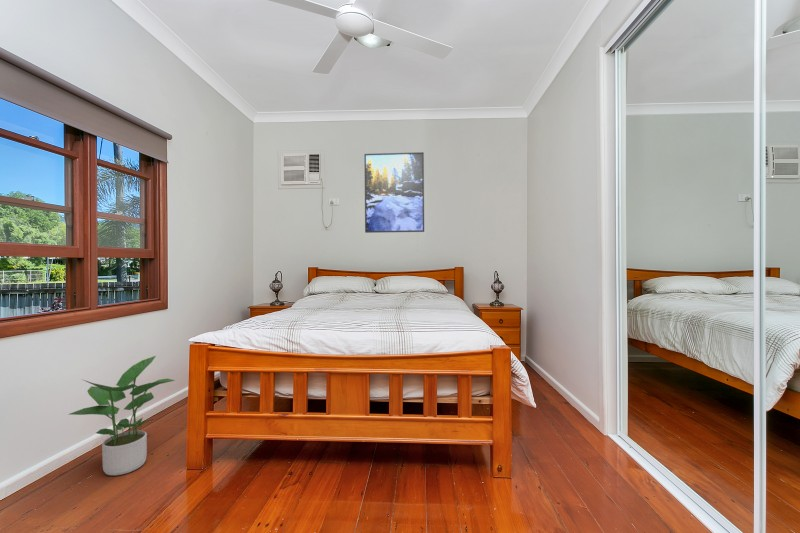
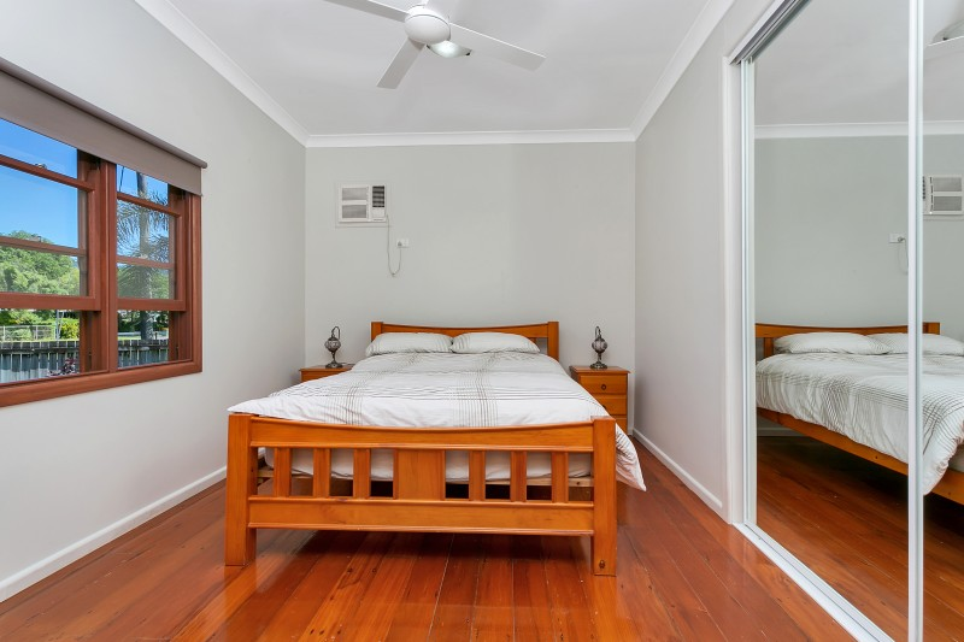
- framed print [363,151,425,234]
- potted plant [69,355,176,476]
